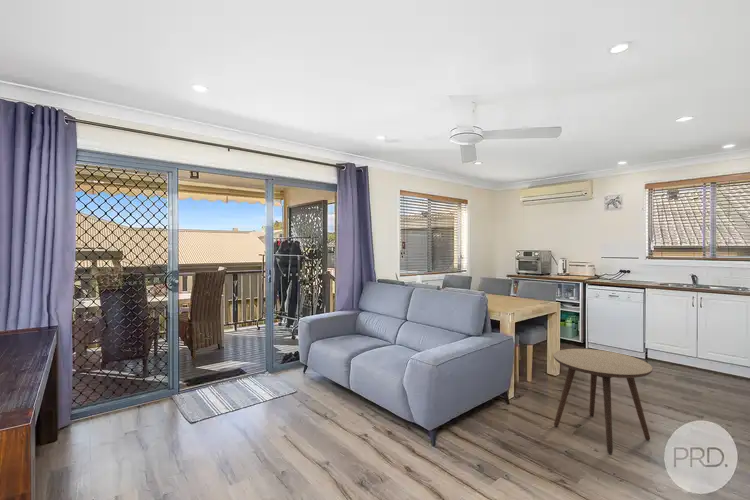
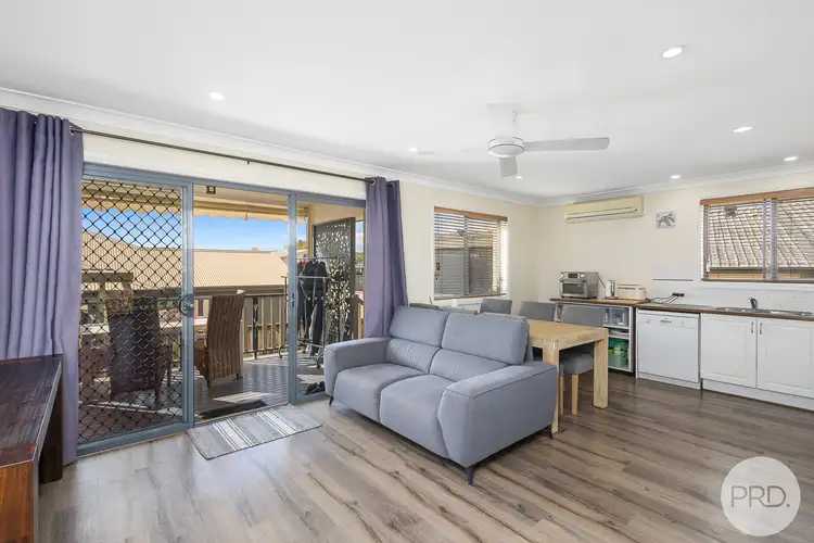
- side table [553,348,654,455]
